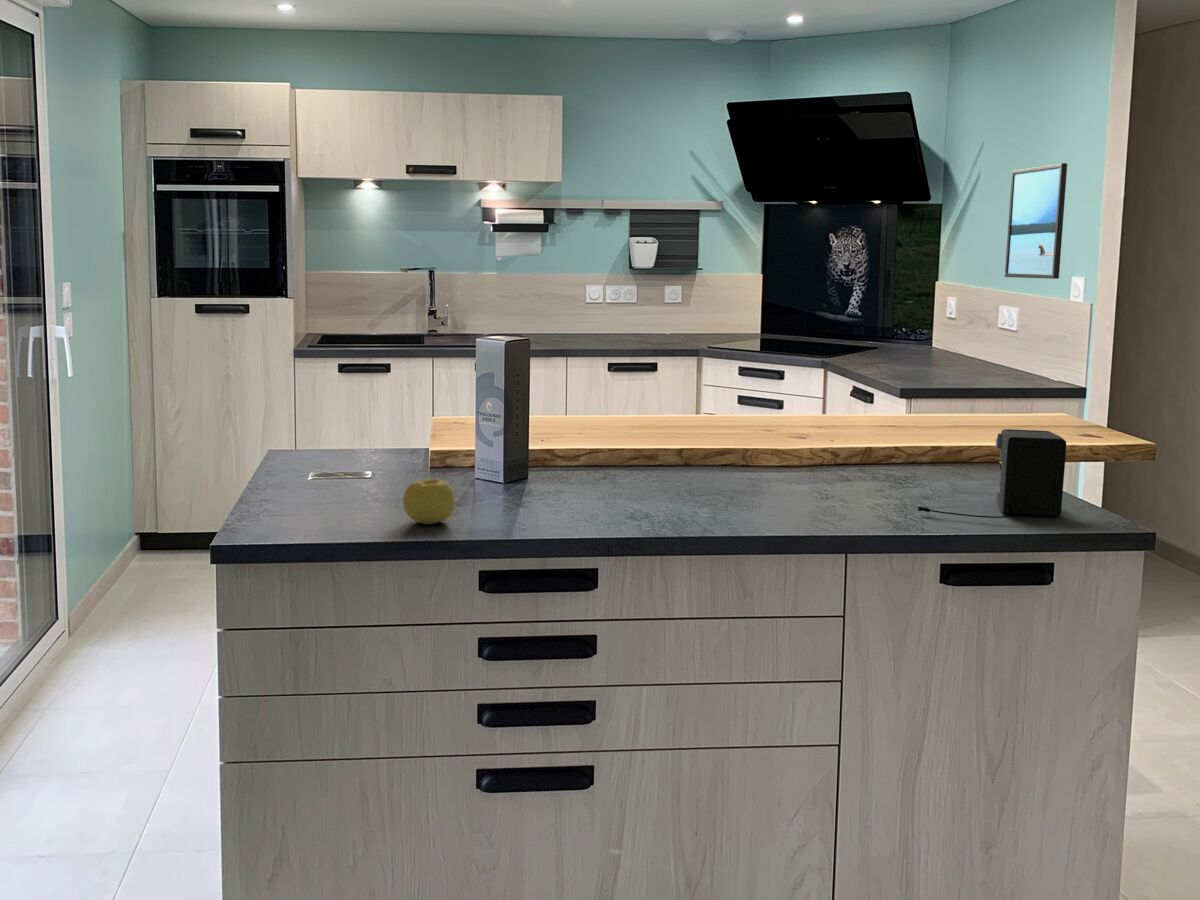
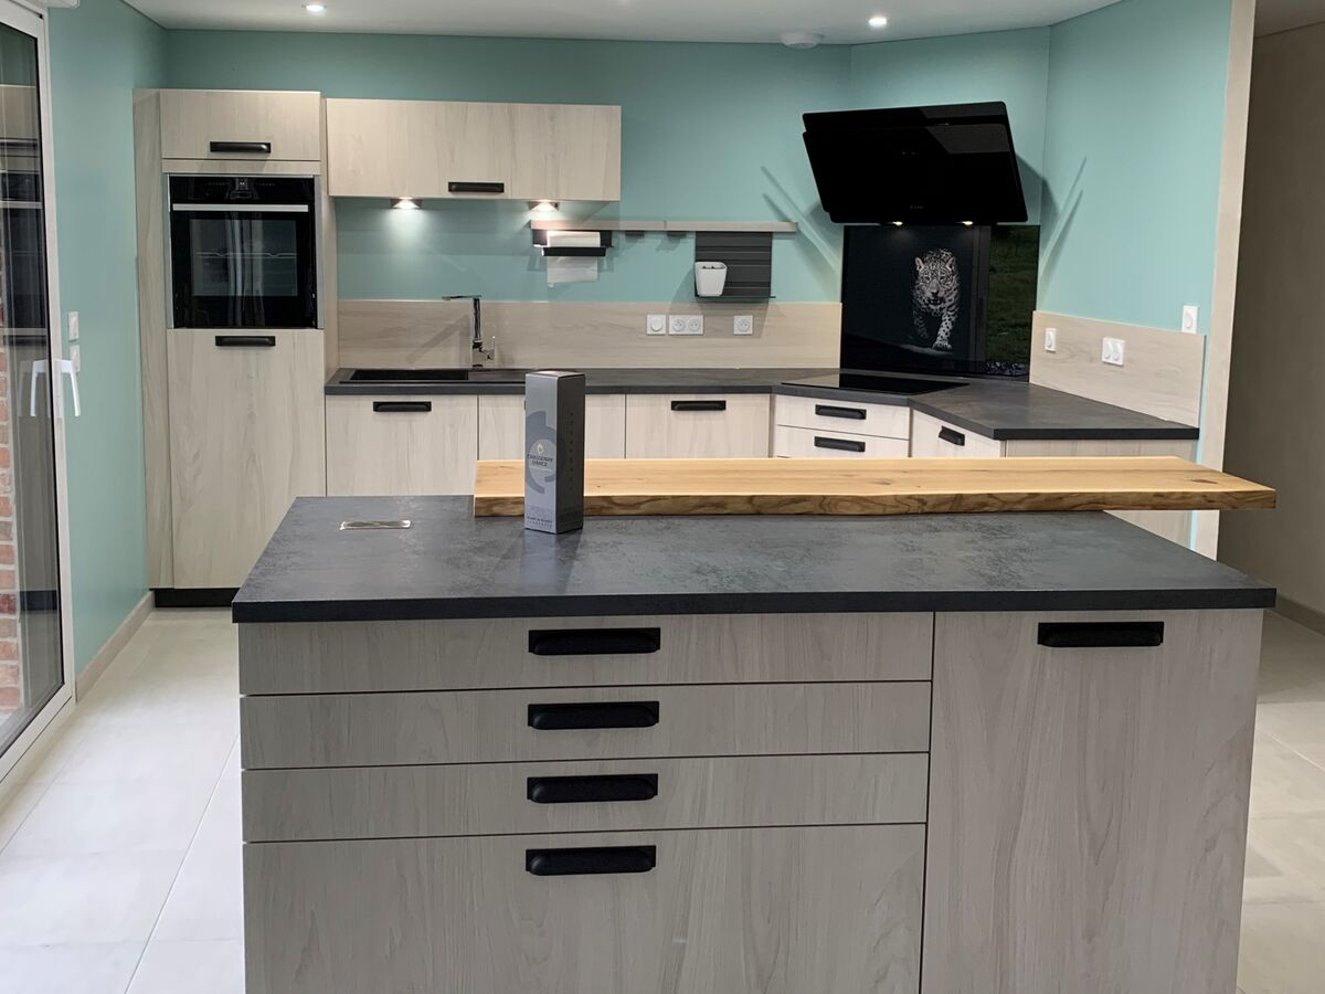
- coffee maker [916,428,1067,519]
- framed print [1004,162,1068,280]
- fruit [402,477,456,525]
